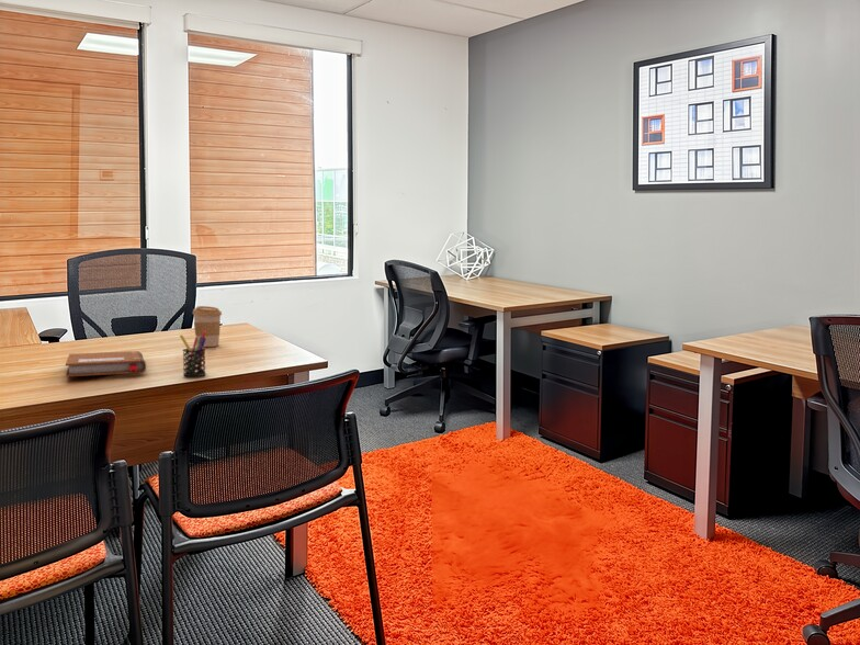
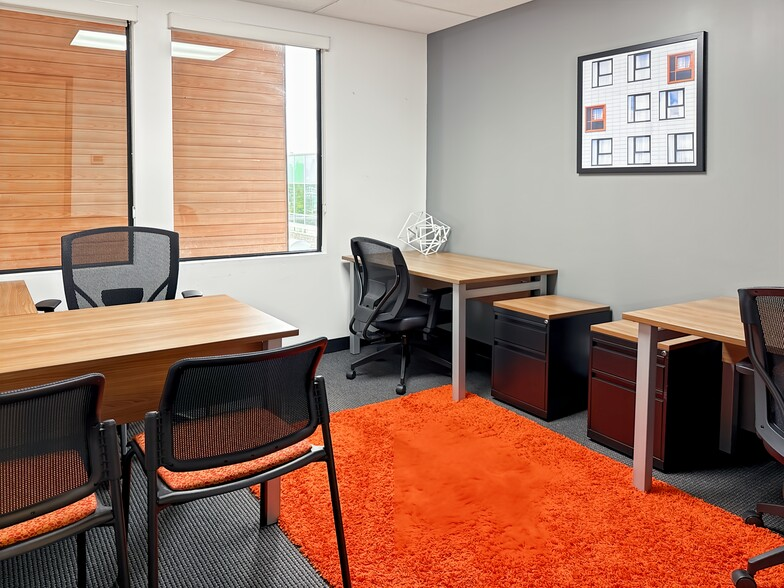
- notebook [65,350,147,377]
- coffee cup [192,305,223,348]
- pen holder [179,331,207,377]
